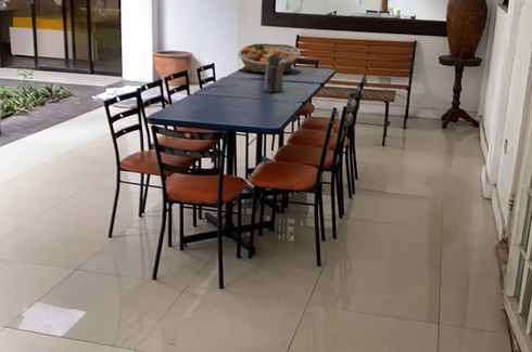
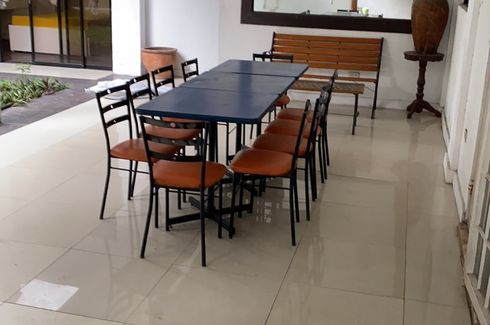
- electric kettle [264,54,284,93]
- fruit basket [237,42,302,74]
